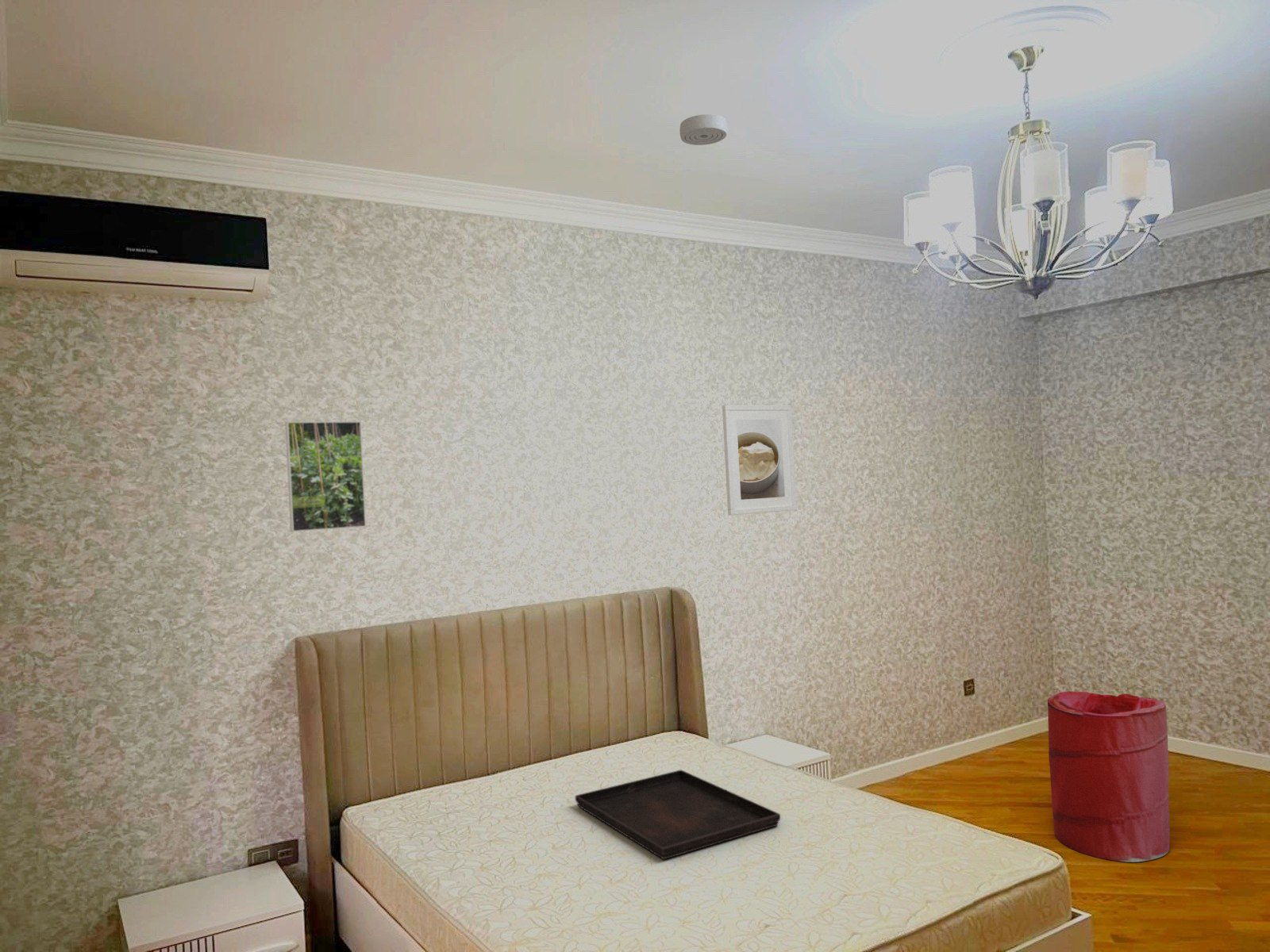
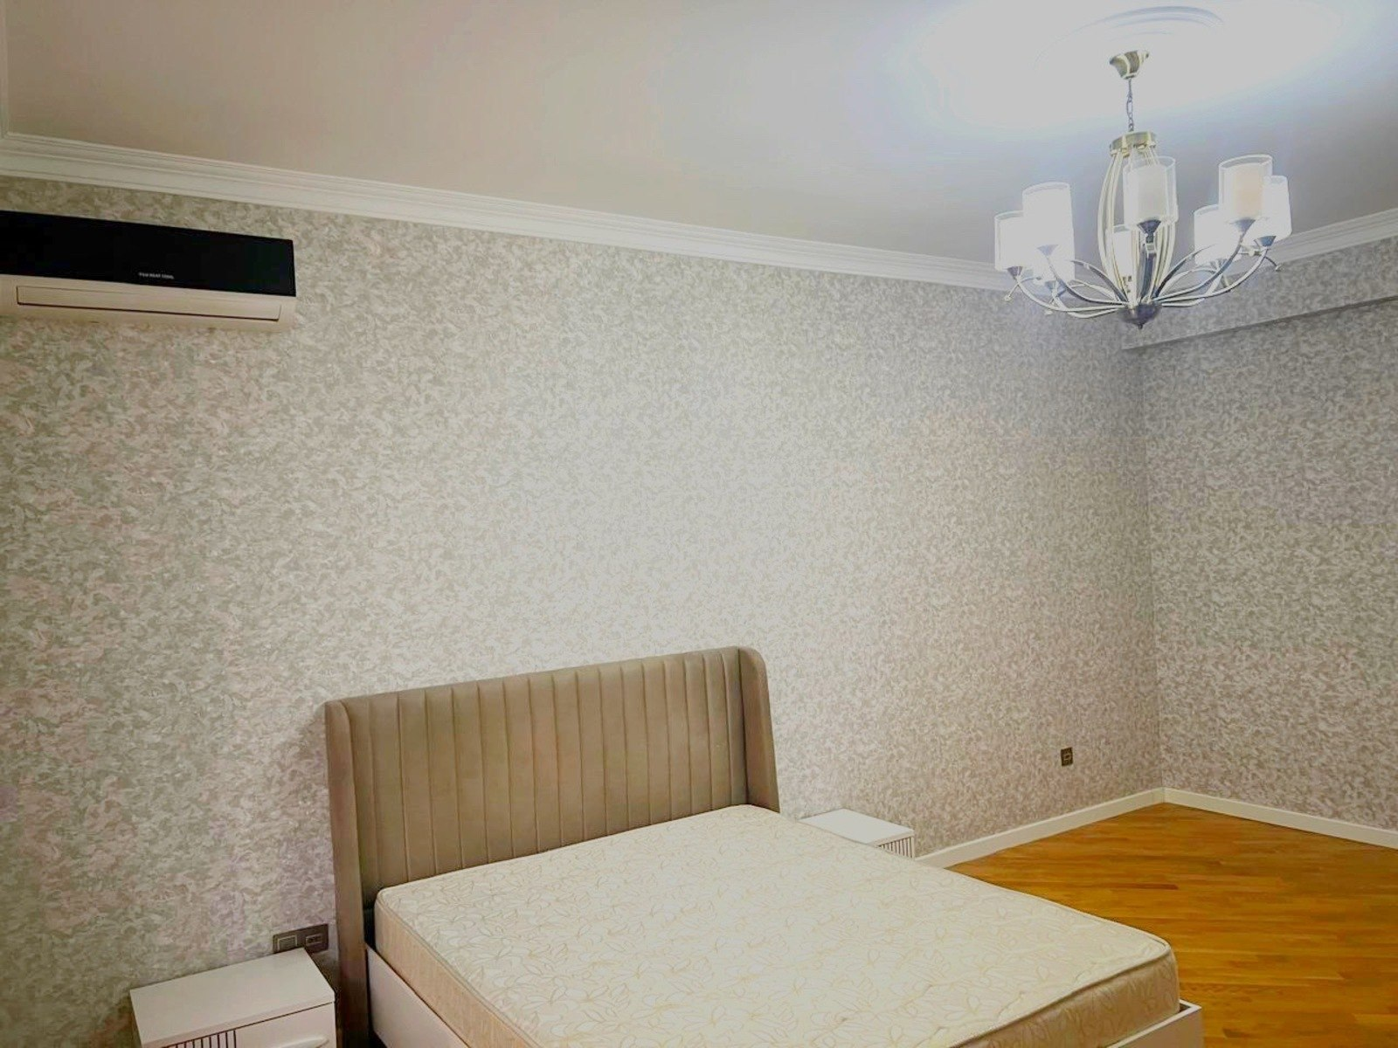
- smoke detector [679,113,728,146]
- serving tray [574,769,781,860]
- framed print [722,404,798,516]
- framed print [284,420,367,533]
- laundry hamper [1047,690,1171,863]
